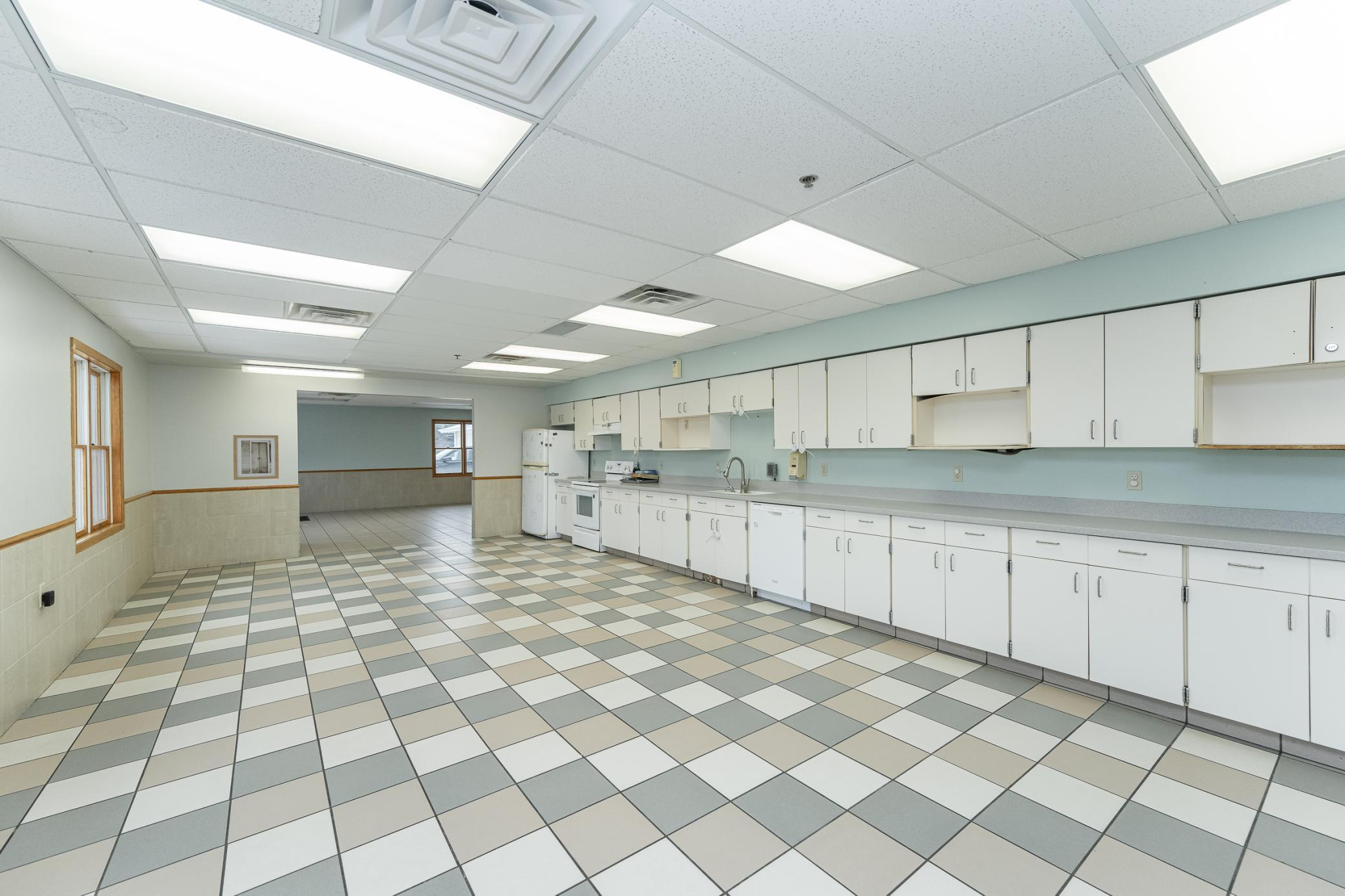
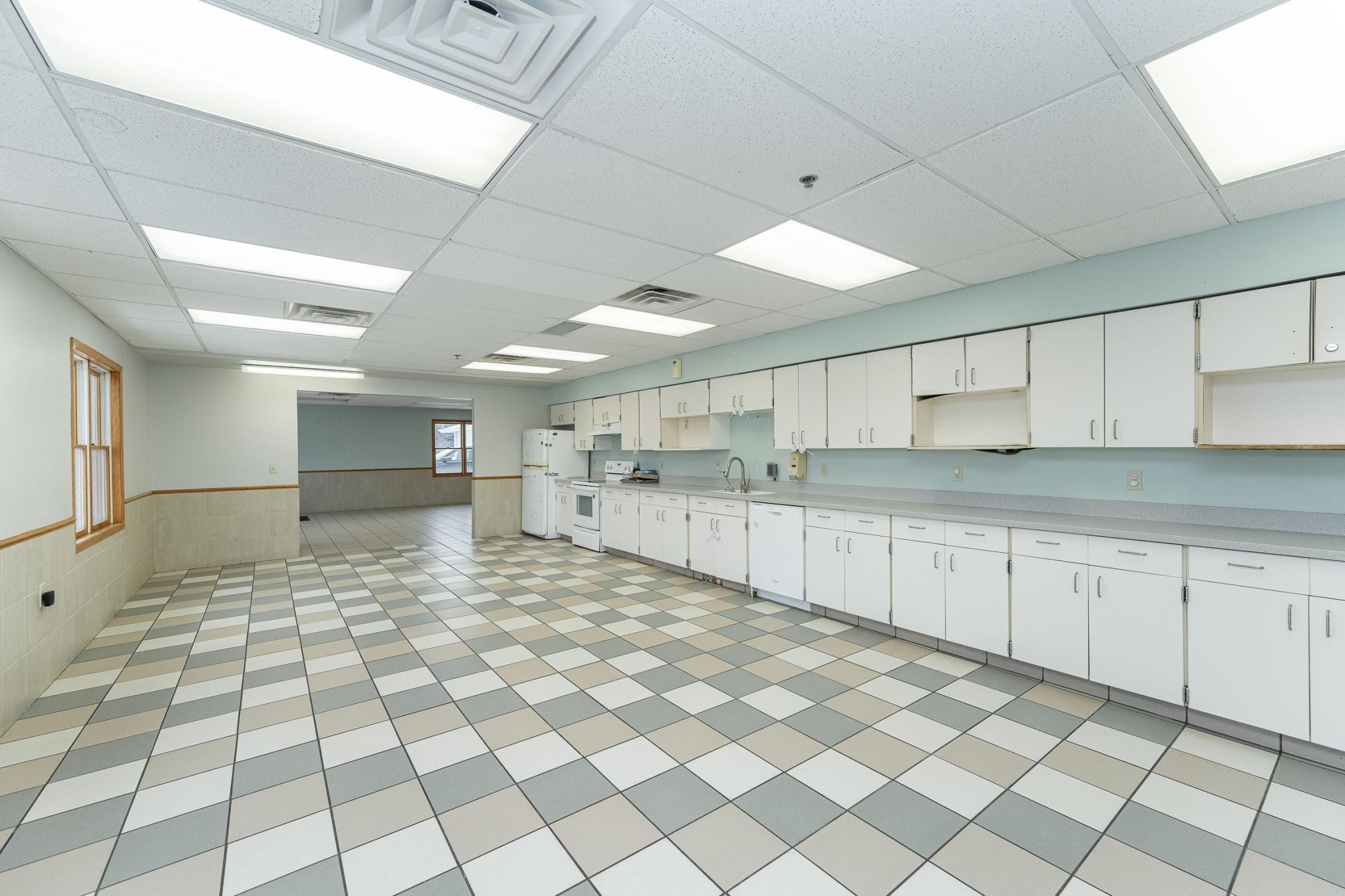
- wall art [233,434,279,480]
